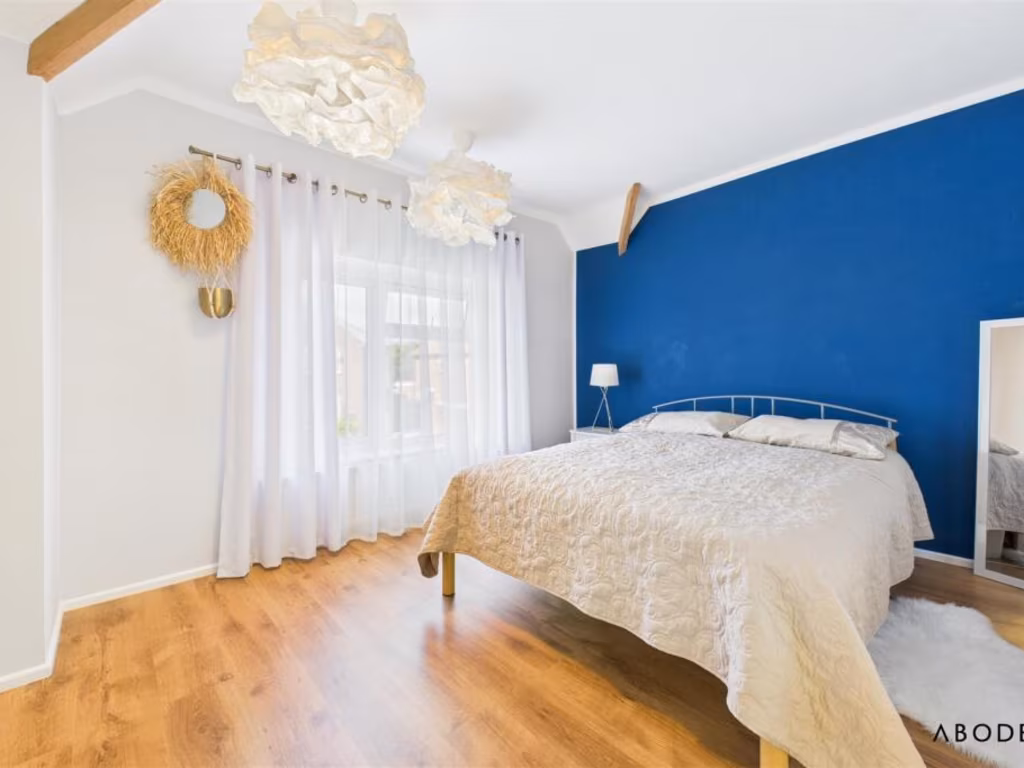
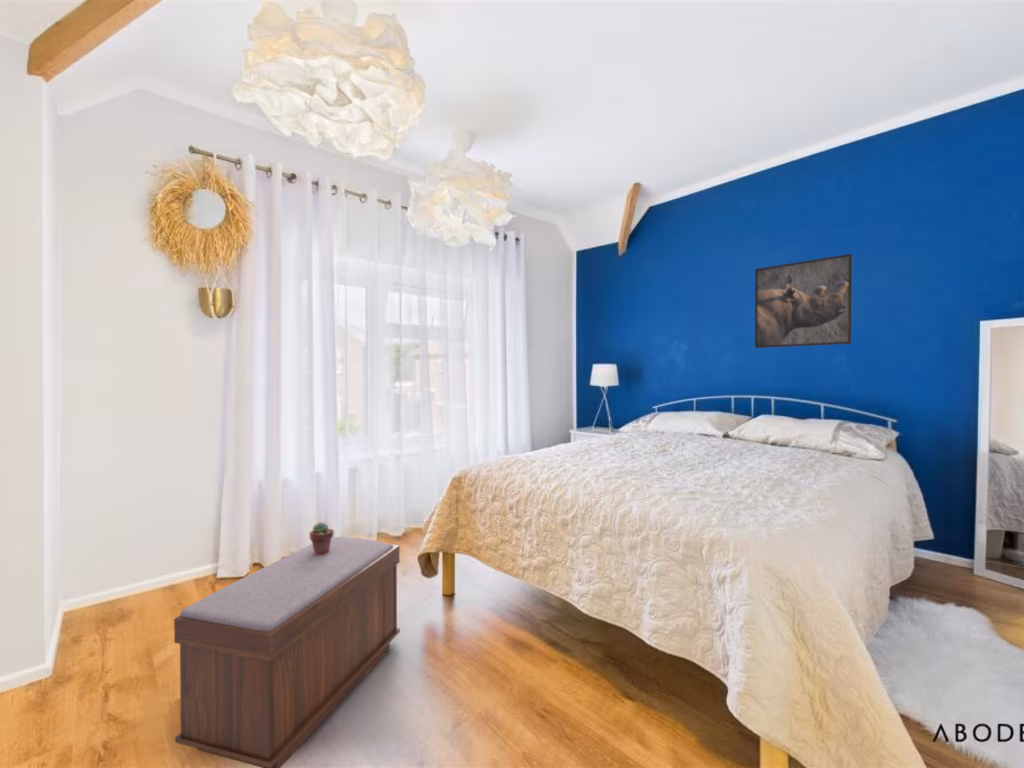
+ potted succulent [308,521,335,555]
+ bench [173,536,401,768]
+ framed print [754,253,853,349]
